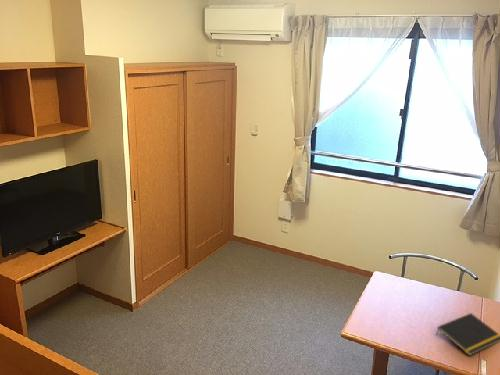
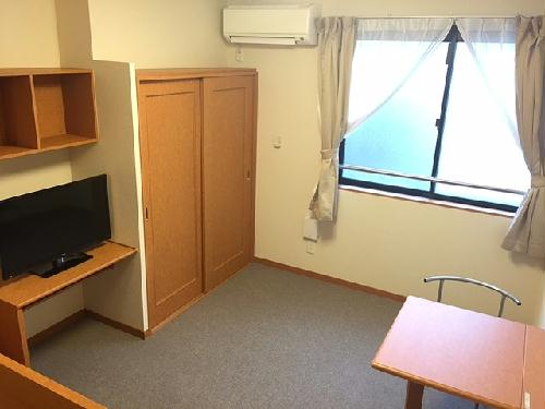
- notepad [435,312,500,357]
